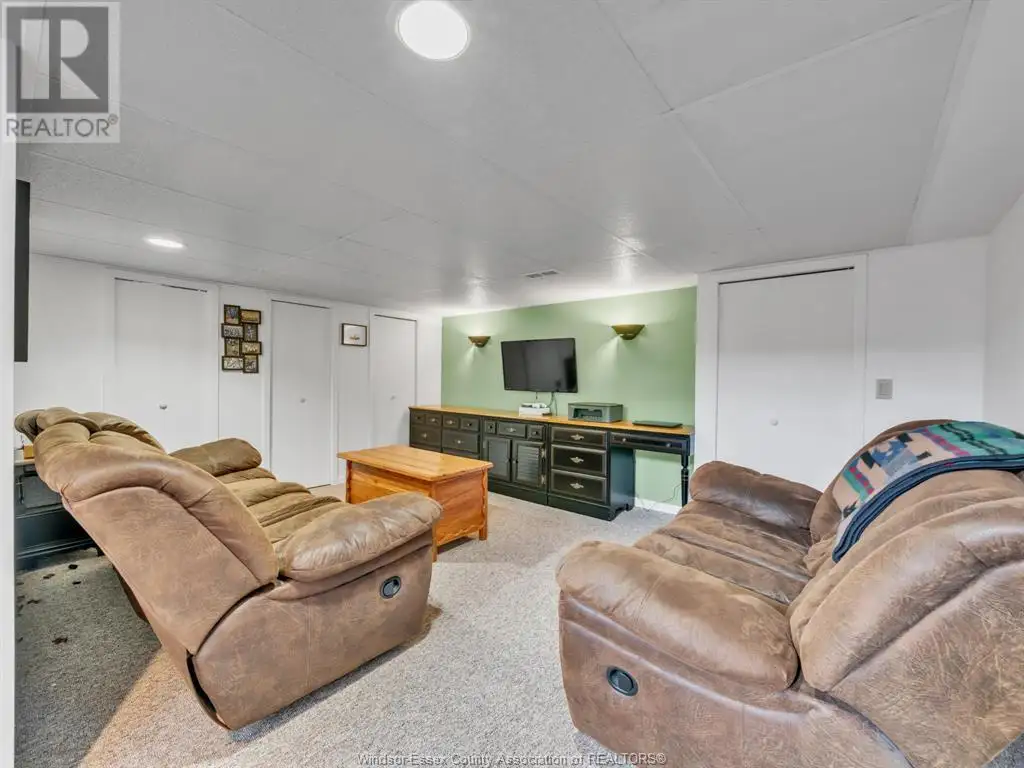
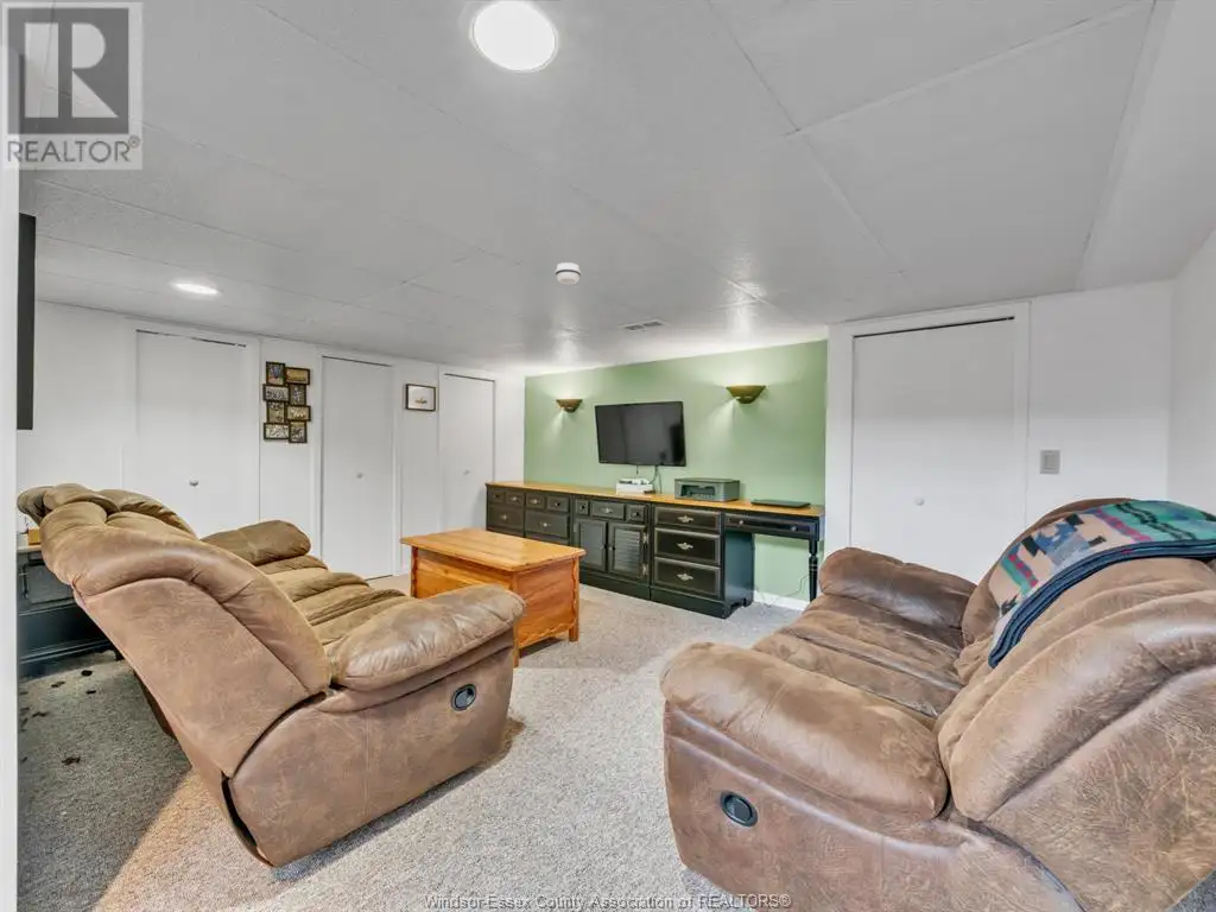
+ smoke detector [555,261,582,285]
